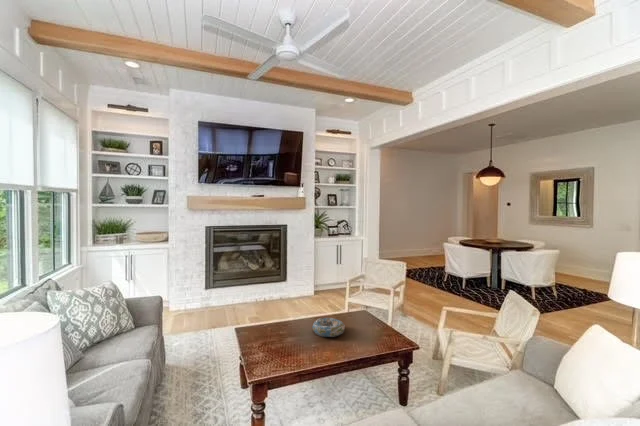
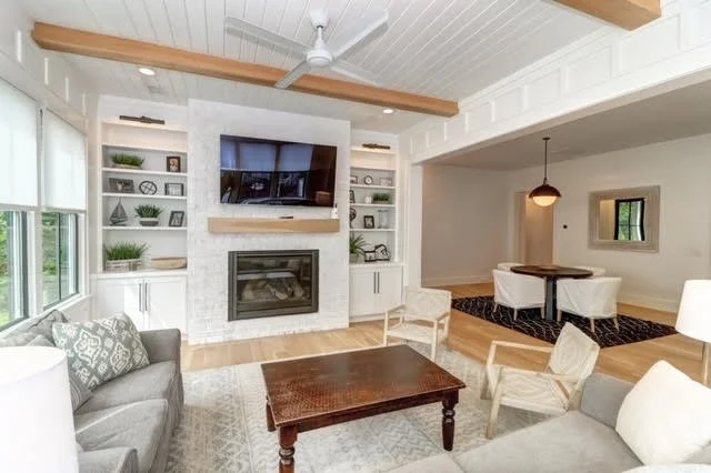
- decorative bowl [312,317,346,338]
